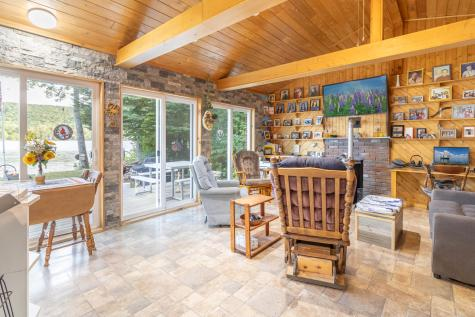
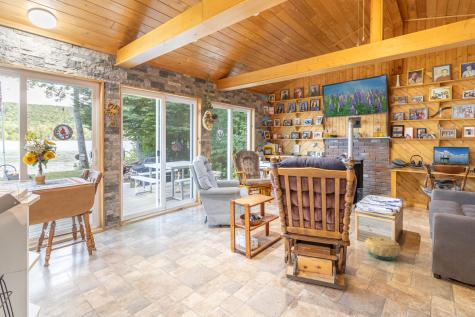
+ basket [363,236,402,261]
